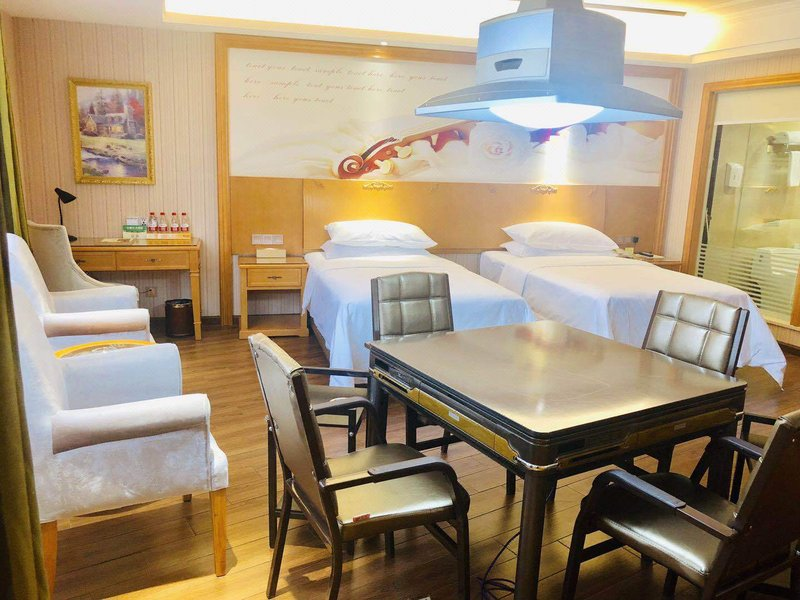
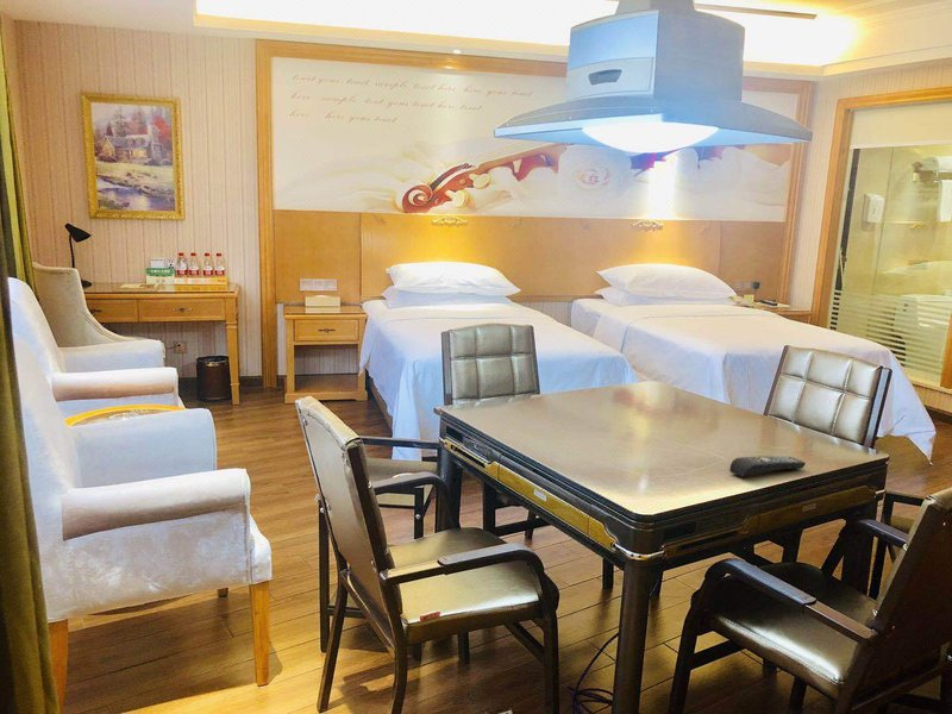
+ remote control [728,455,807,478]
